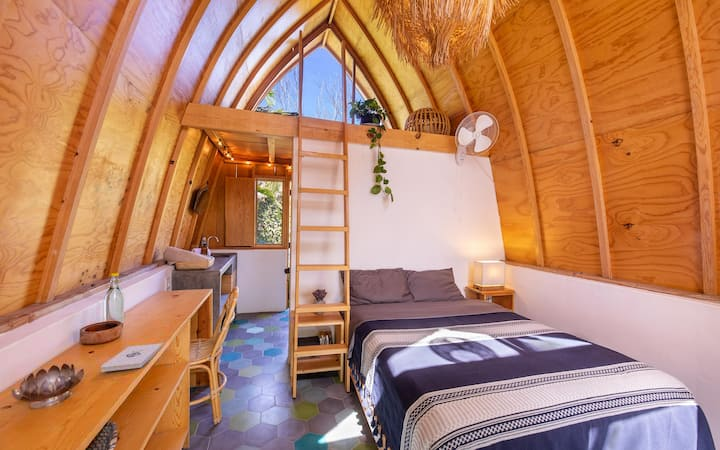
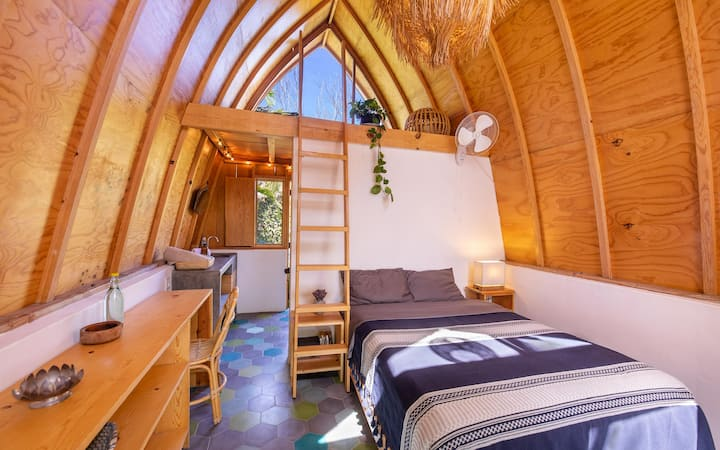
- notepad [100,342,164,373]
